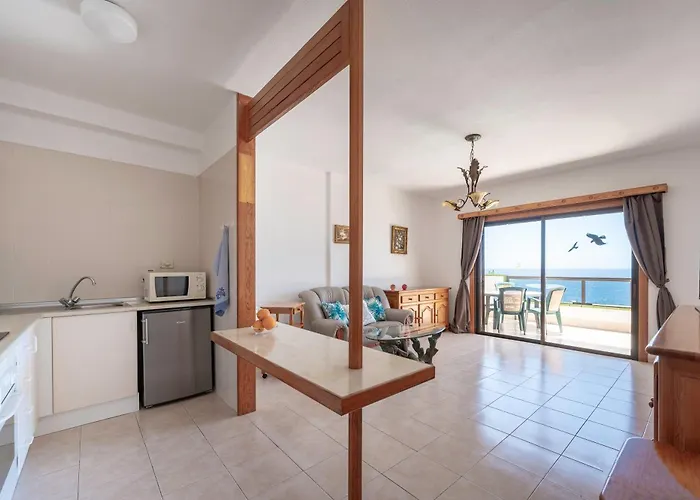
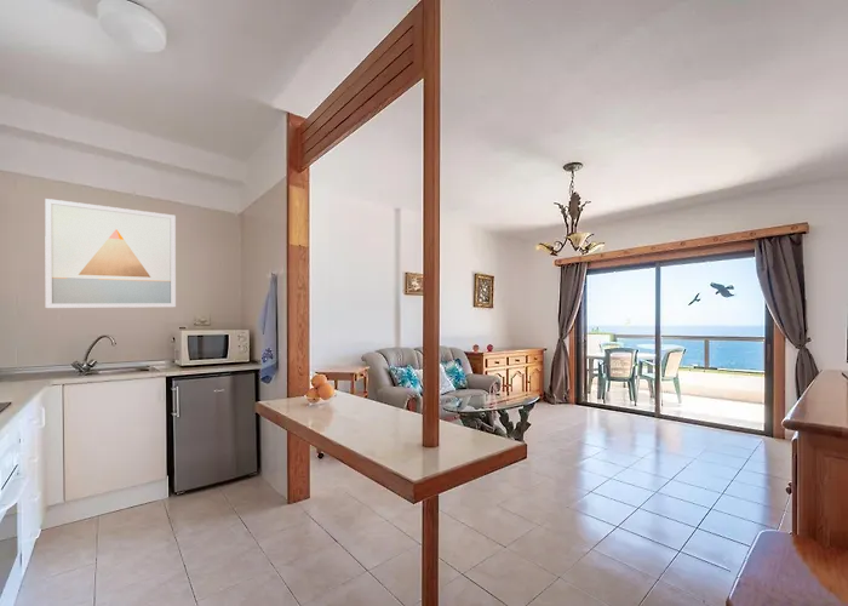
+ wall art [44,198,177,309]
